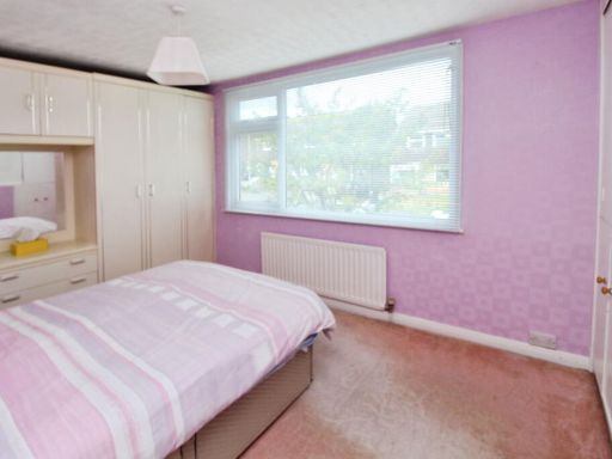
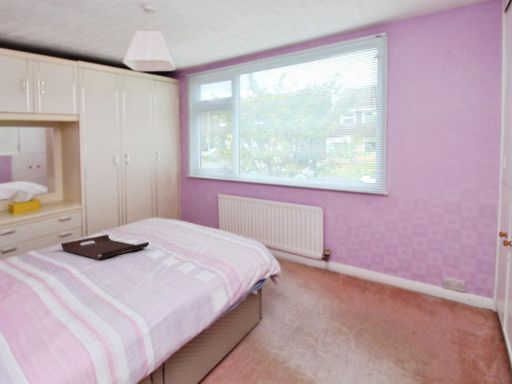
+ serving tray [60,234,150,261]
